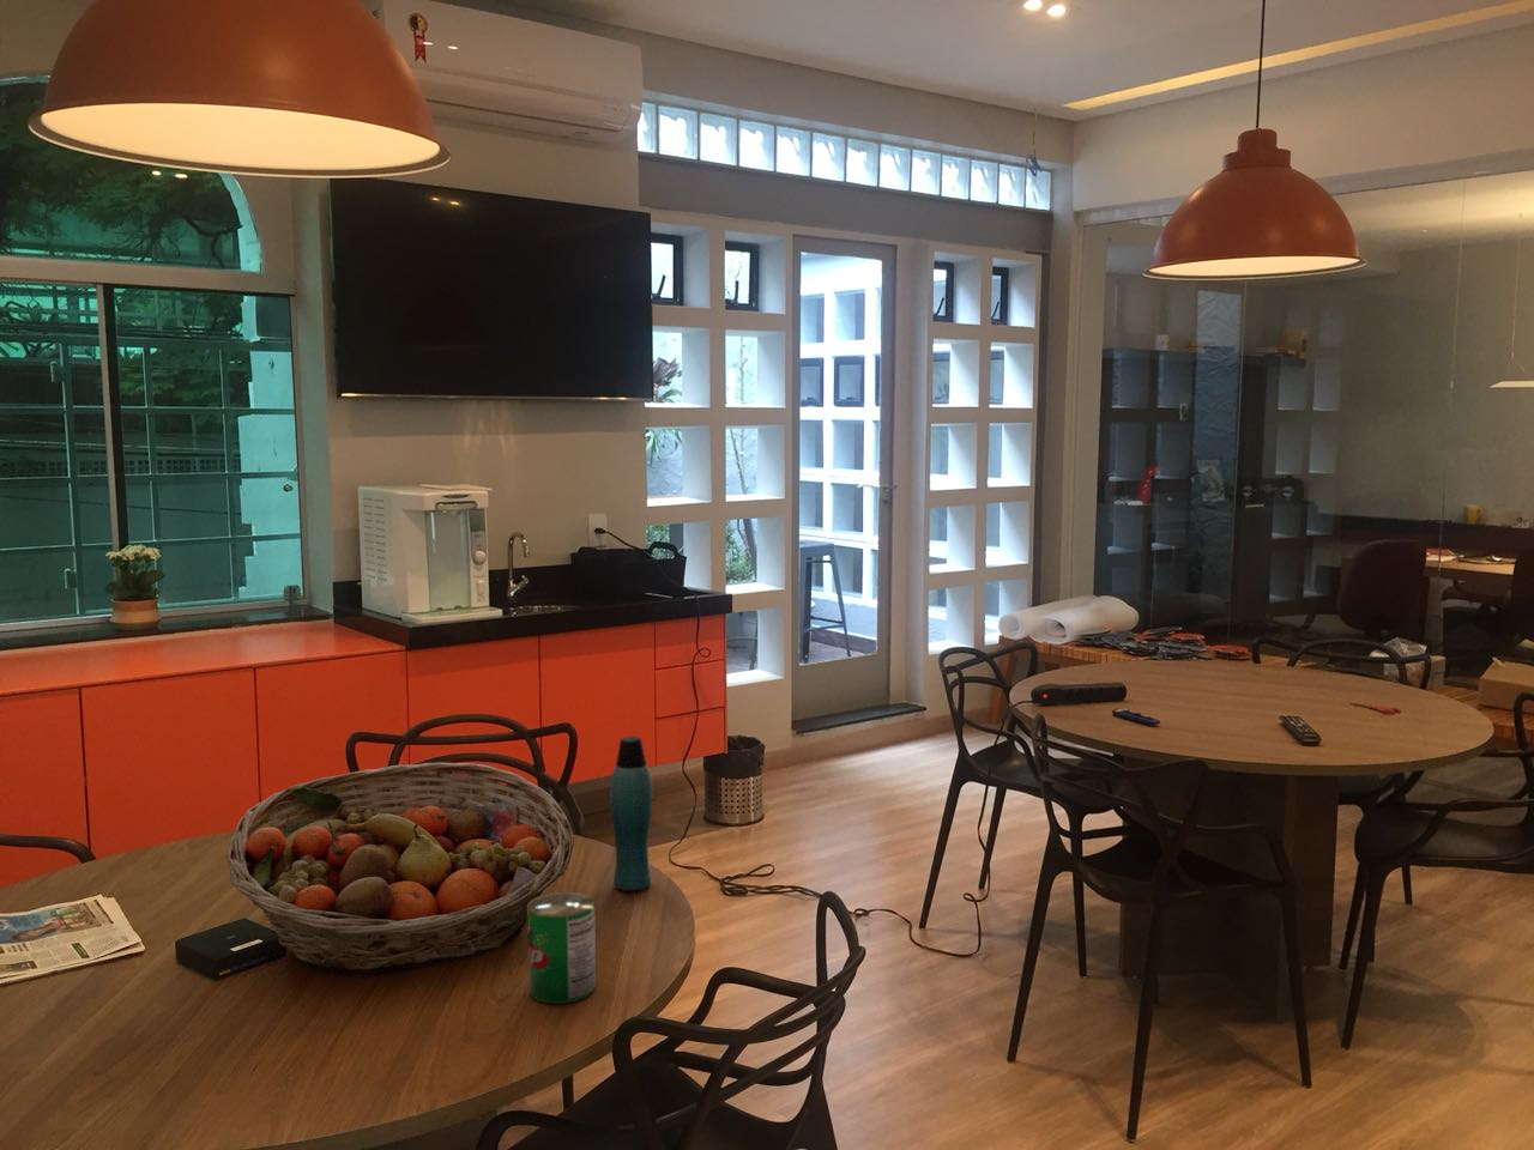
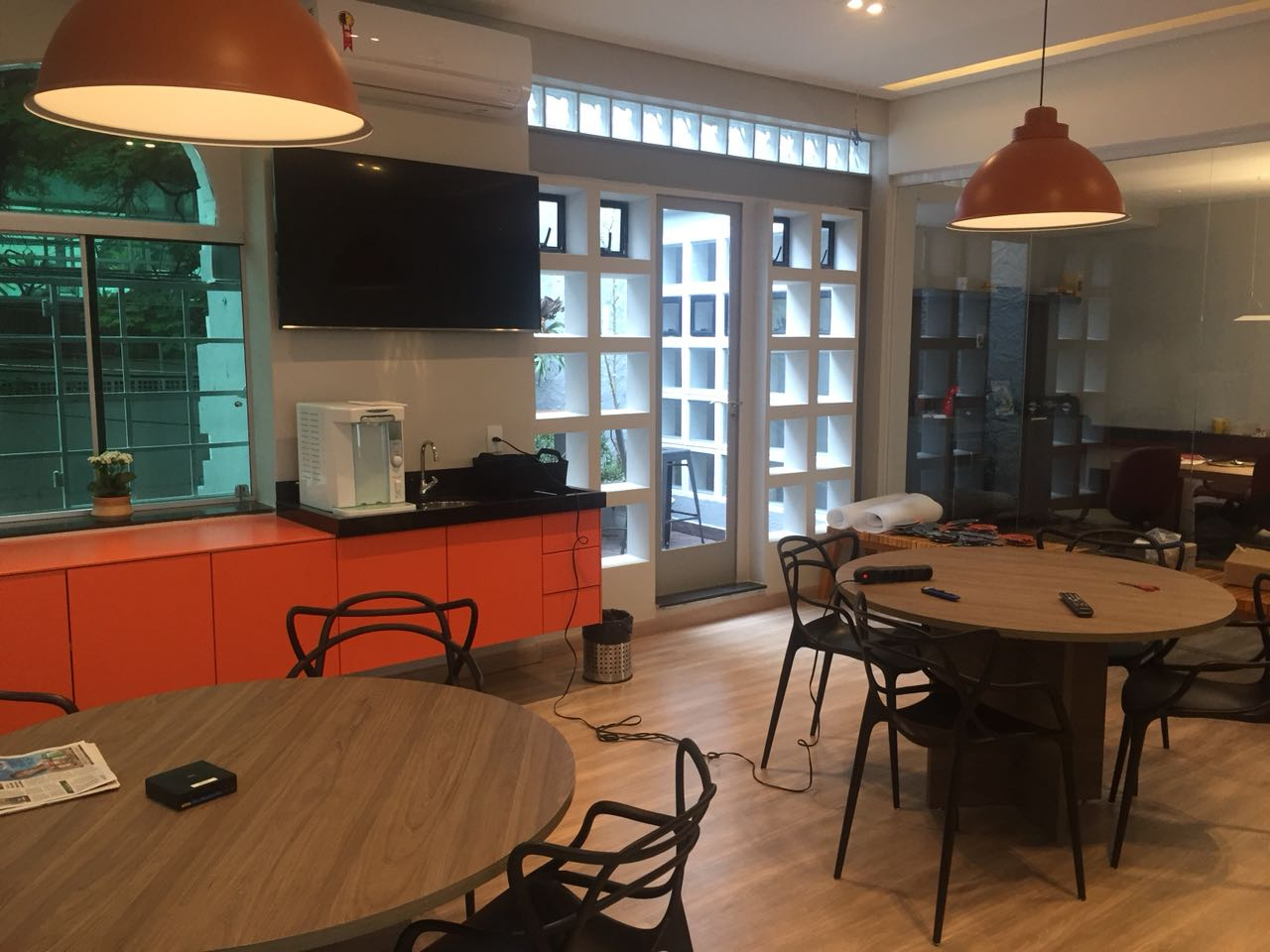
- bottle [609,736,653,893]
- can [528,891,597,1005]
- fruit basket [227,762,575,974]
